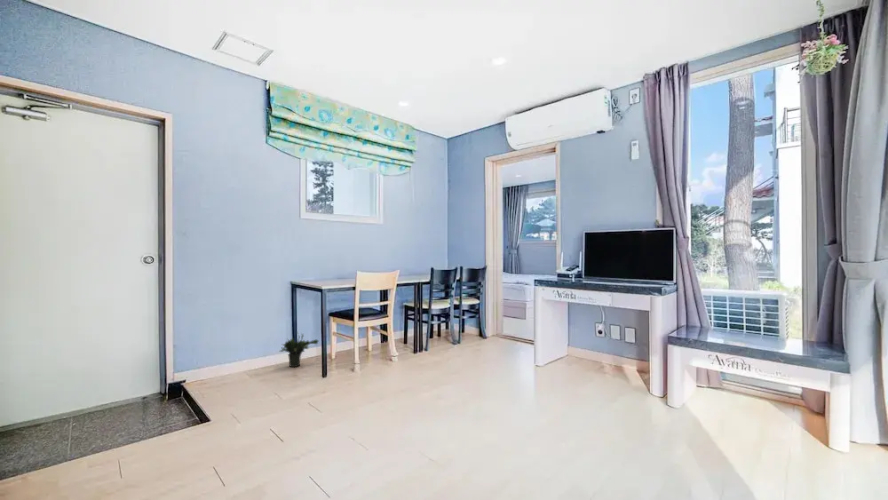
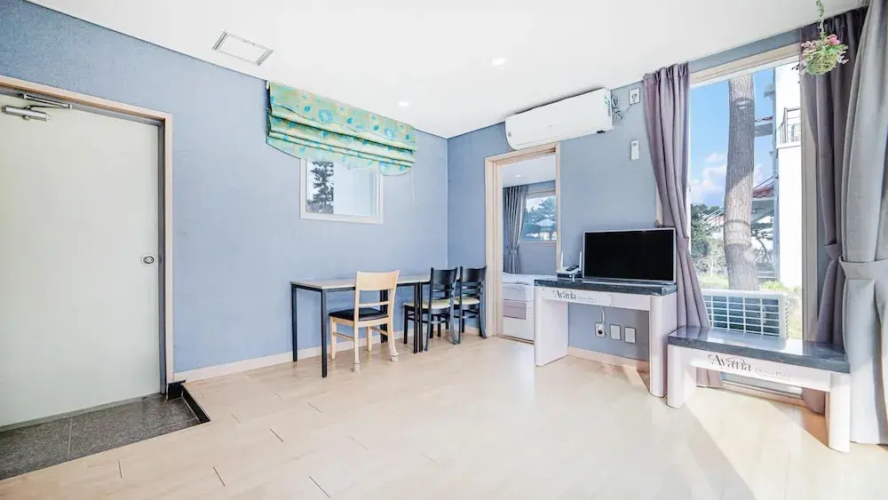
- potted plant [279,331,320,368]
